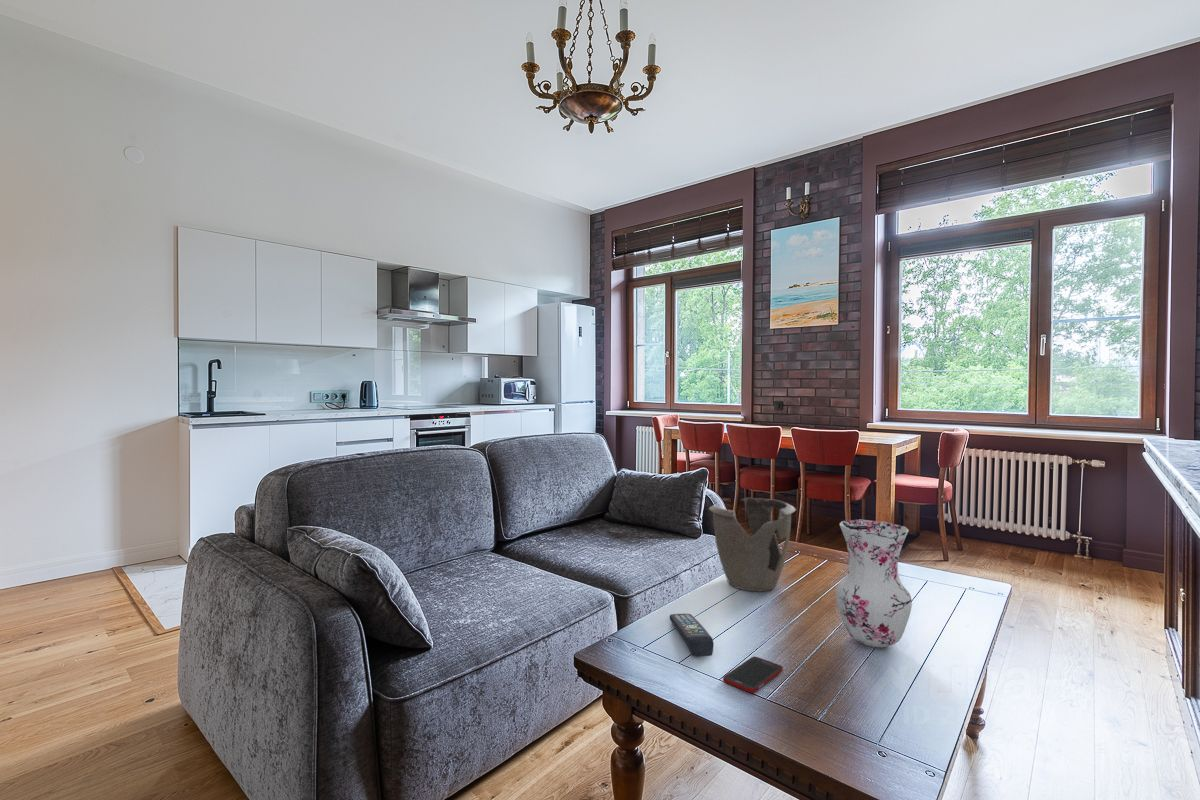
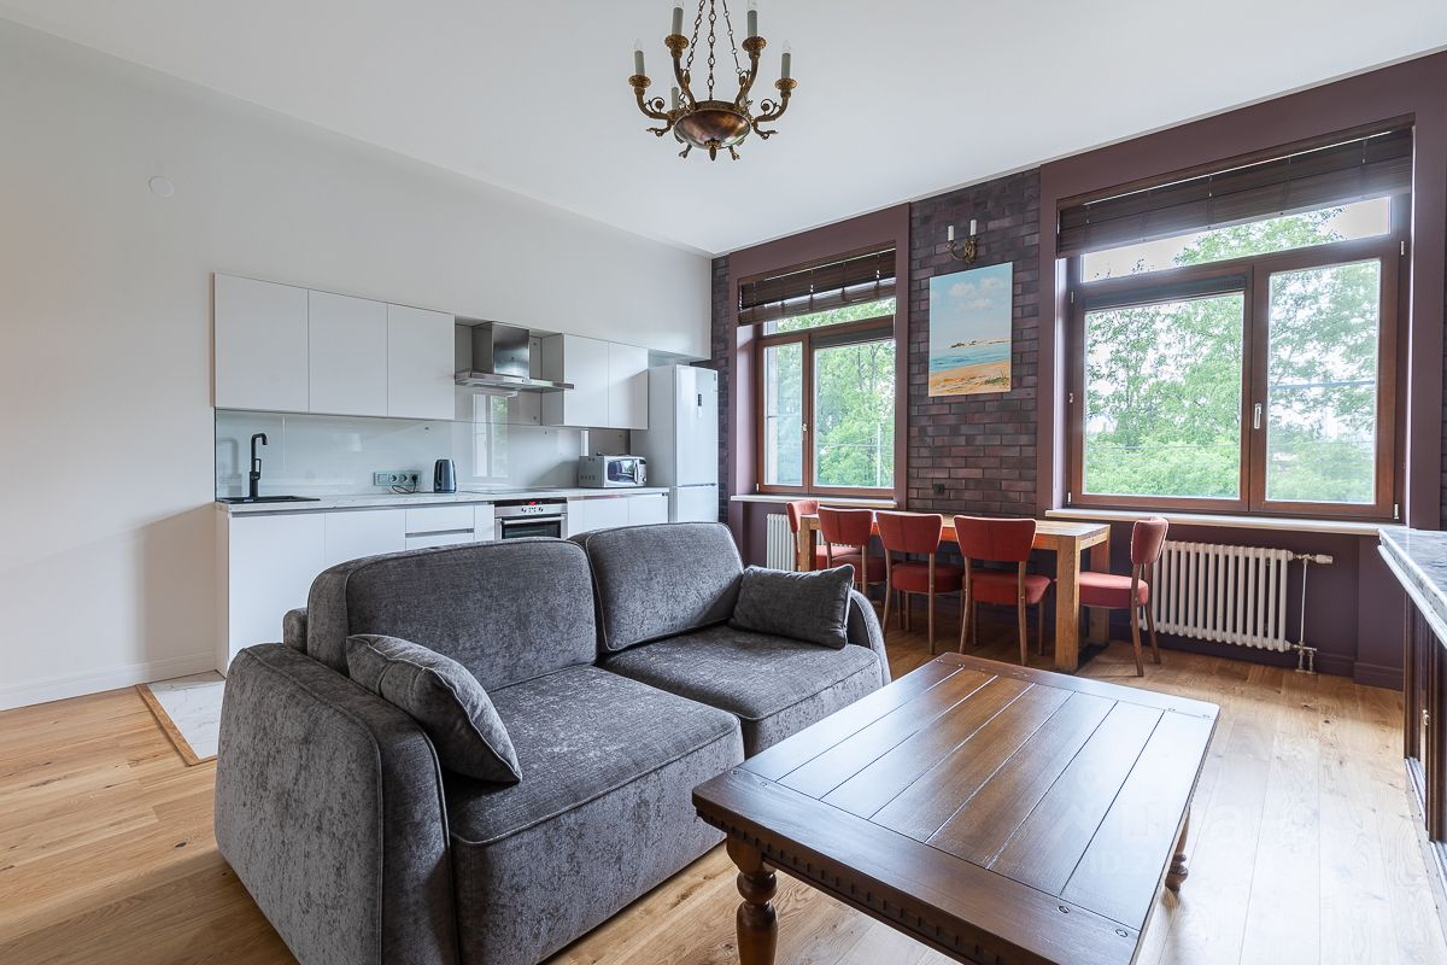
- decorative bowl [708,497,797,592]
- cell phone [722,656,784,694]
- remote control [669,613,715,657]
- vase [835,518,913,648]
